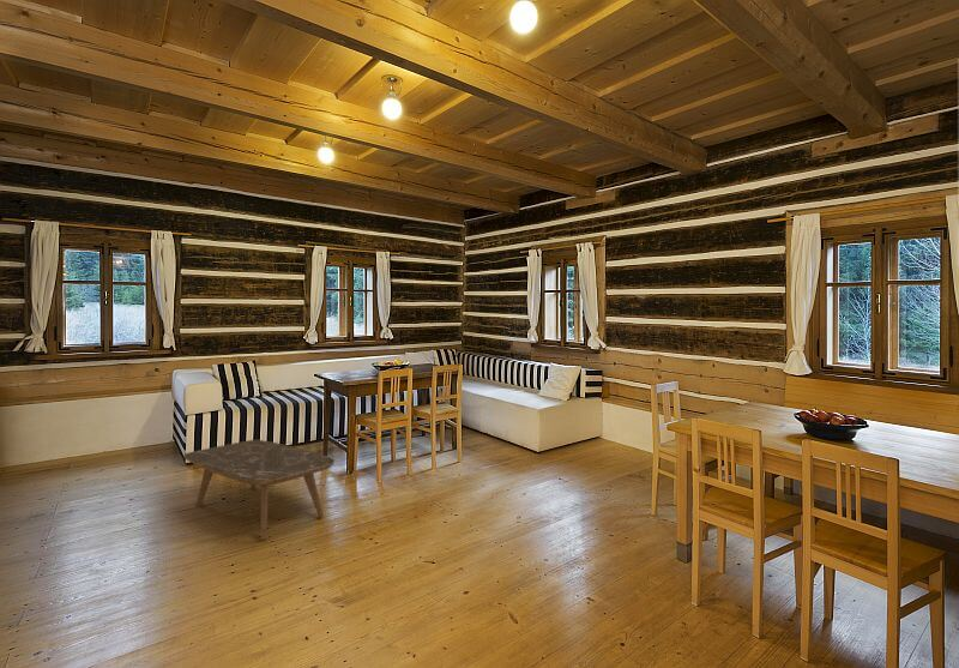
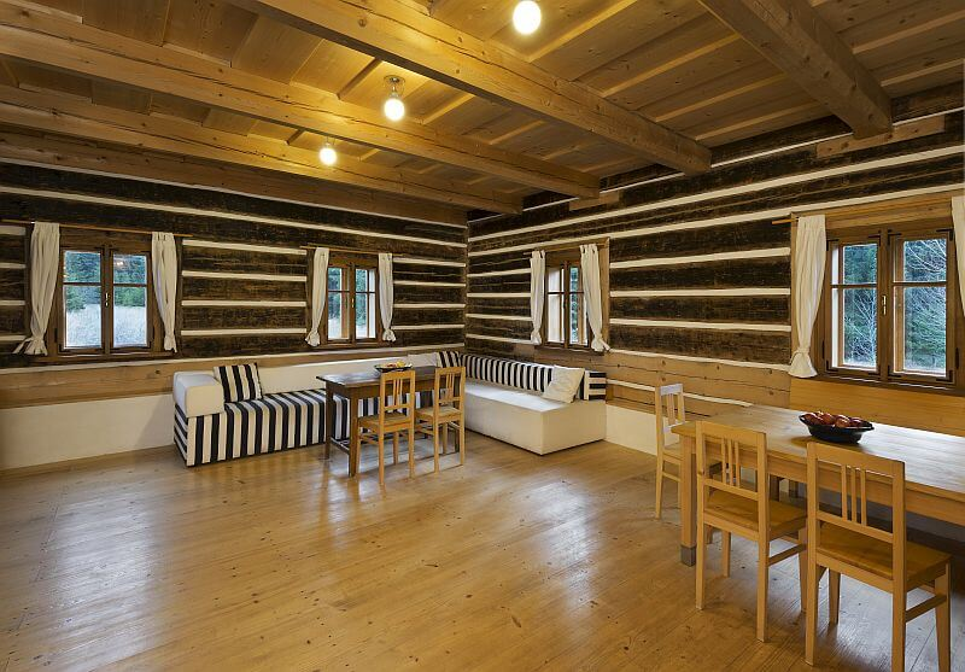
- coffee table [183,439,336,541]
